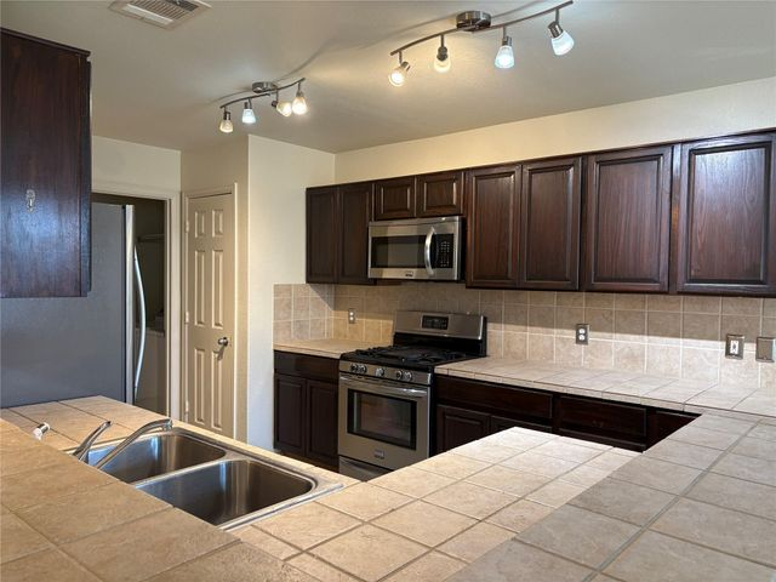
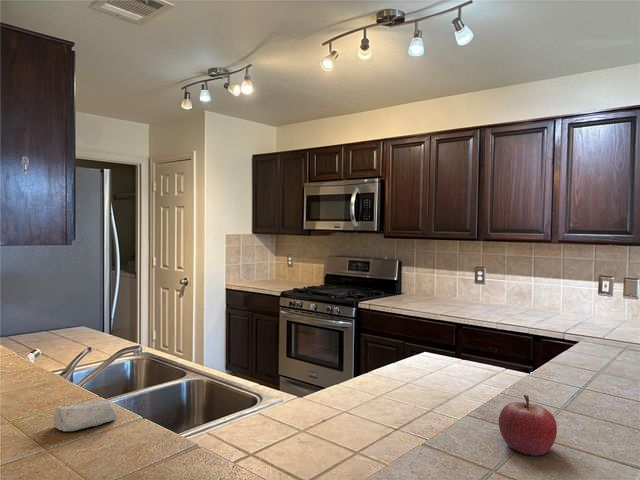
+ soap bar [52,399,118,432]
+ fruit [498,394,558,457]
